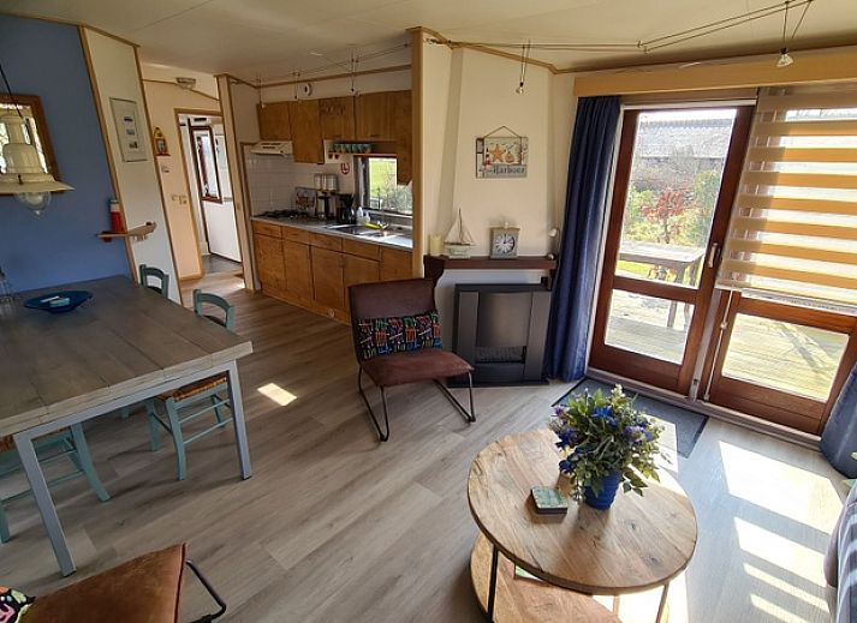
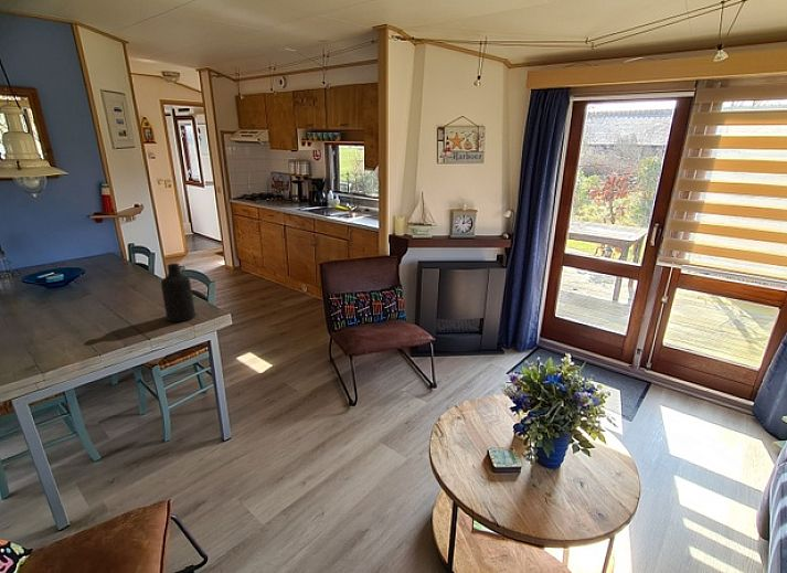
+ bottle [160,263,196,323]
